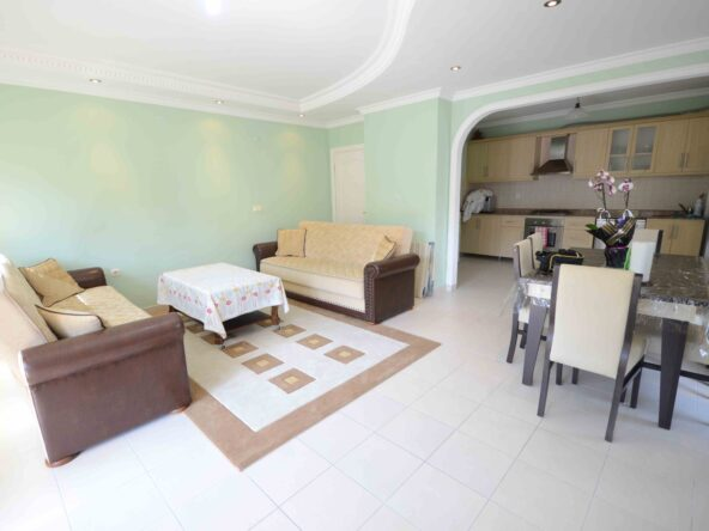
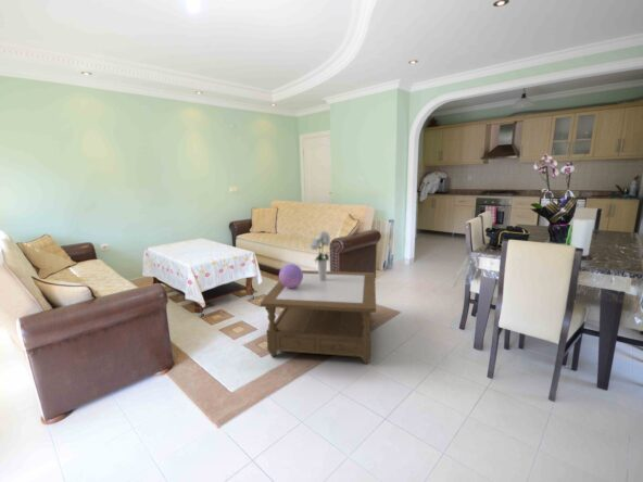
+ bouquet [308,230,331,281]
+ decorative sphere [278,263,303,288]
+ coffee table [260,269,377,365]
